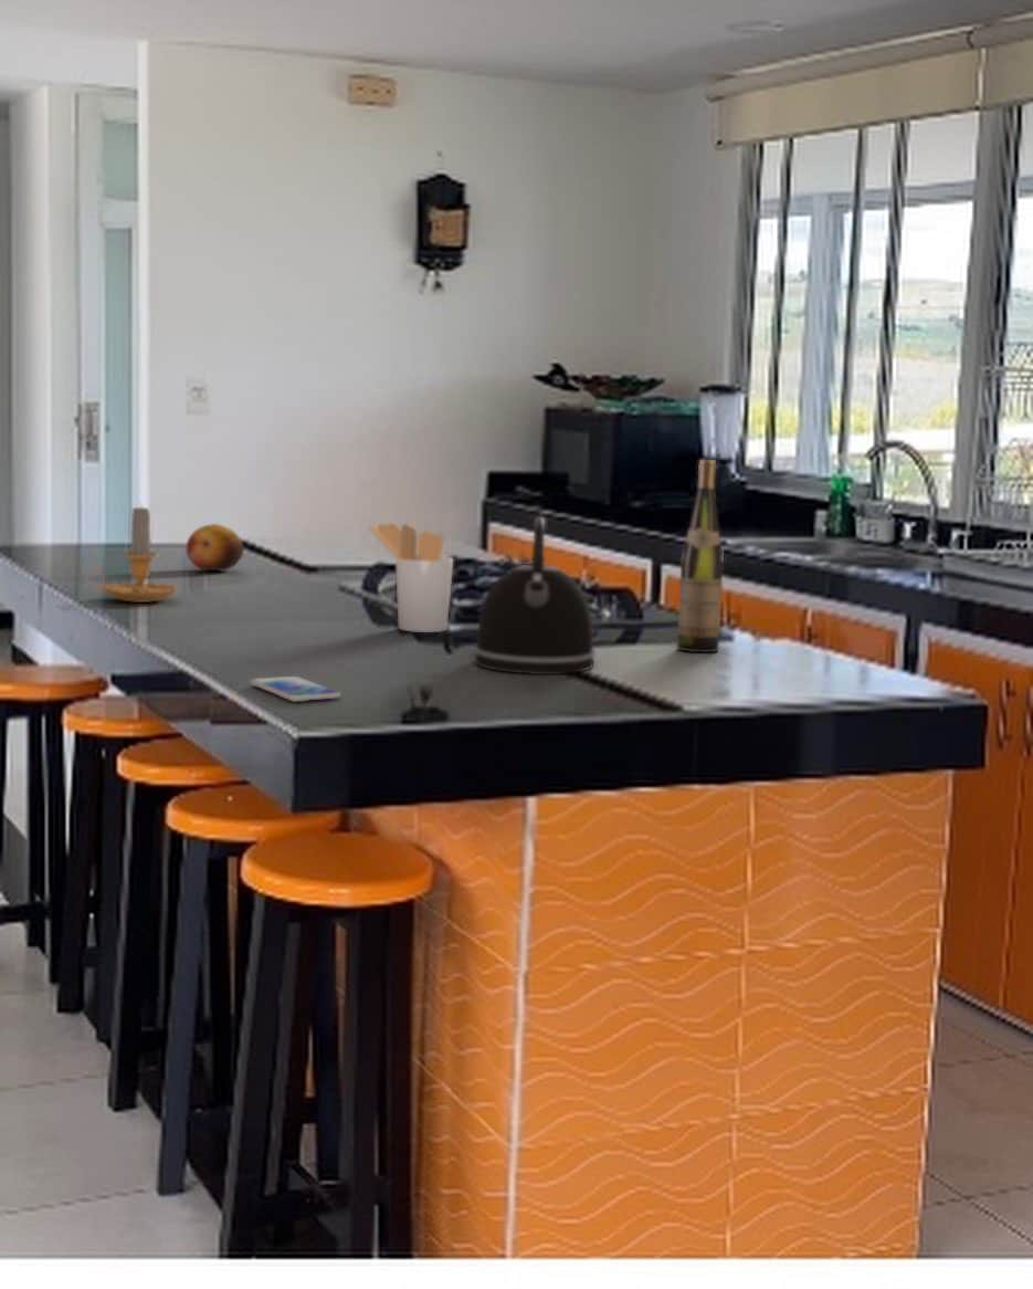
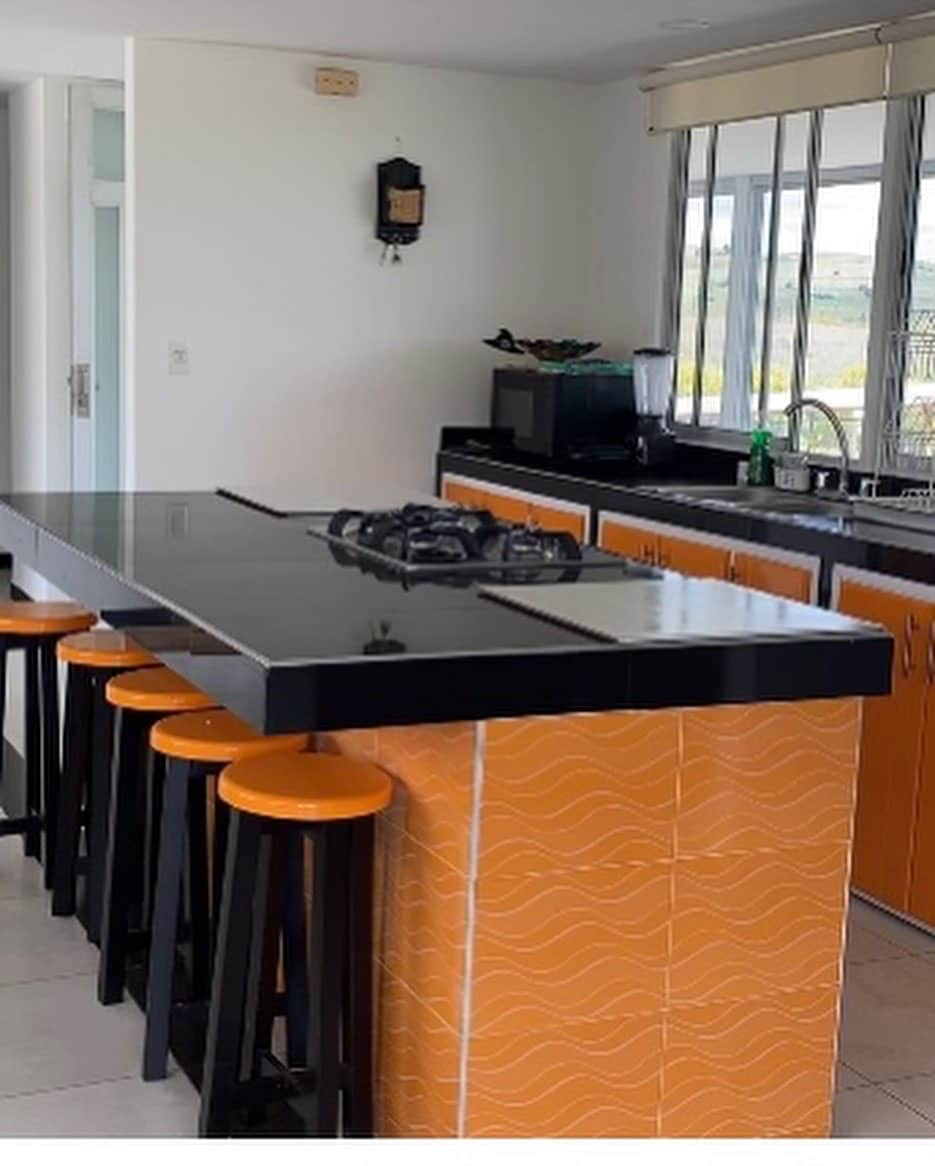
- fruit [185,523,245,572]
- kettle [473,515,597,675]
- utensil holder [367,522,454,633]
- wine bottle [676,459,725,653]
- candle [86,502,180,604]
- smartphone [250,675,341,703]
